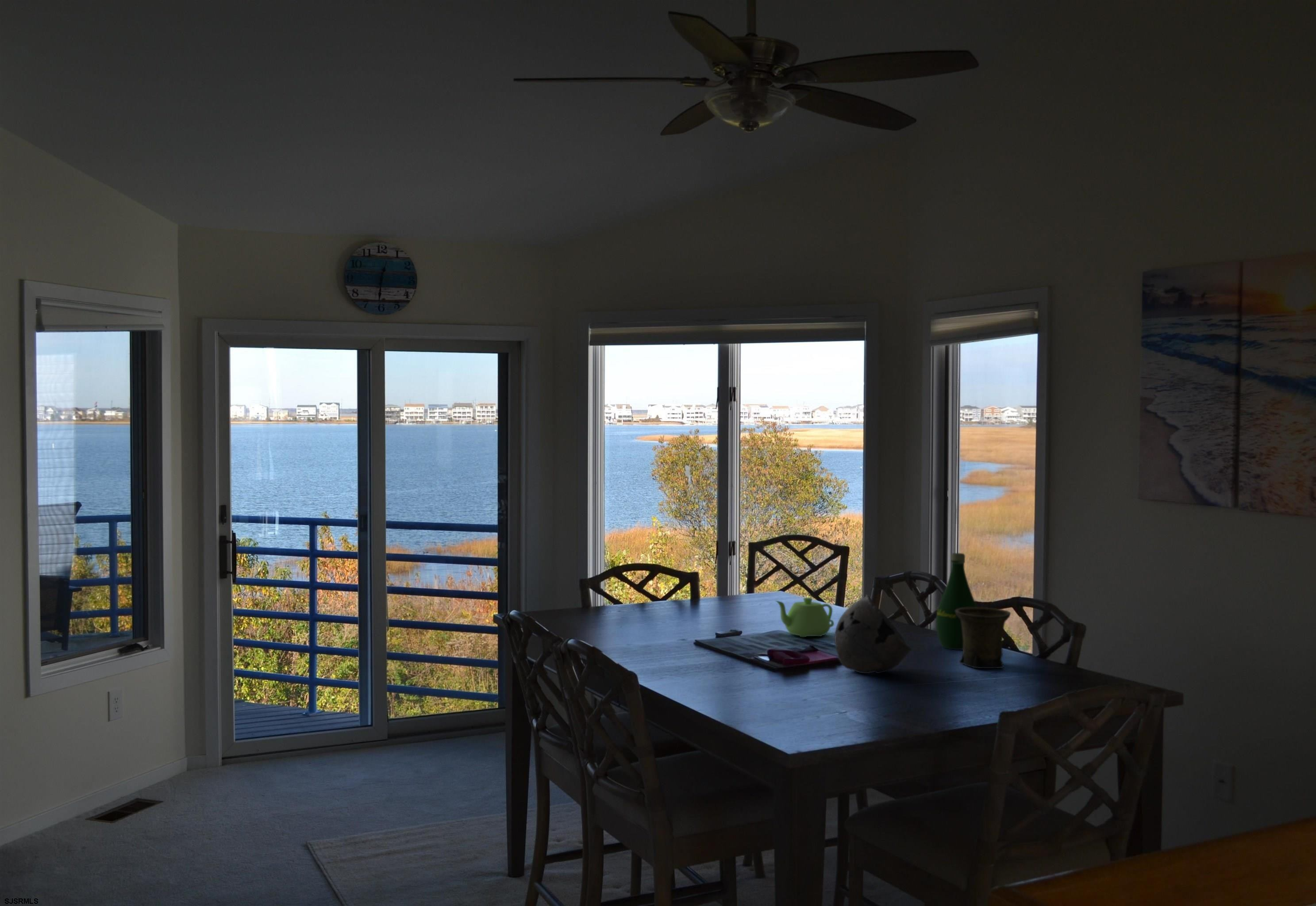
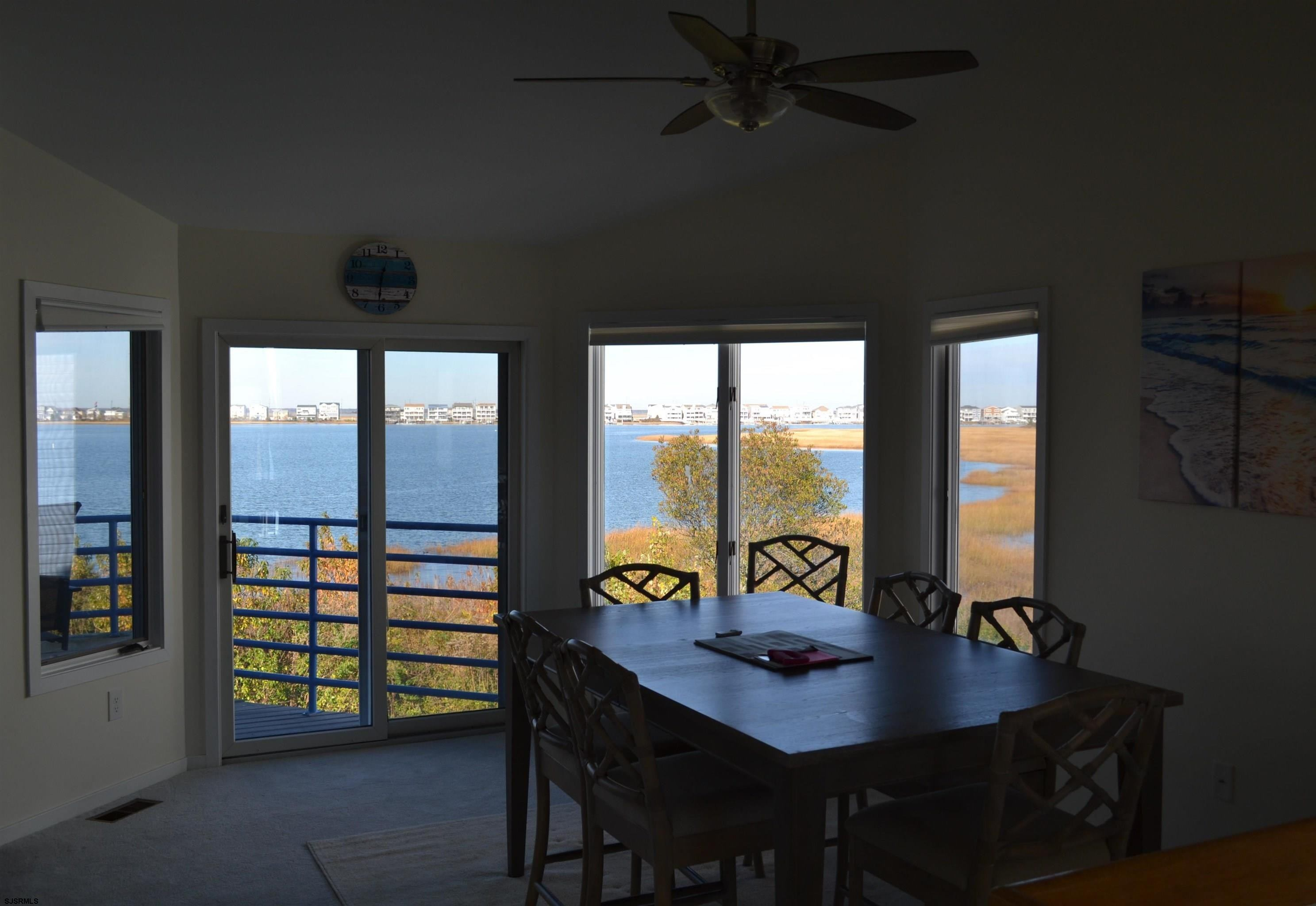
- bottle [936,553,977,650]
- bowl [834,594,912,674]
- teapot [775,597,835,637]
- mug [955,607,1011,669]
